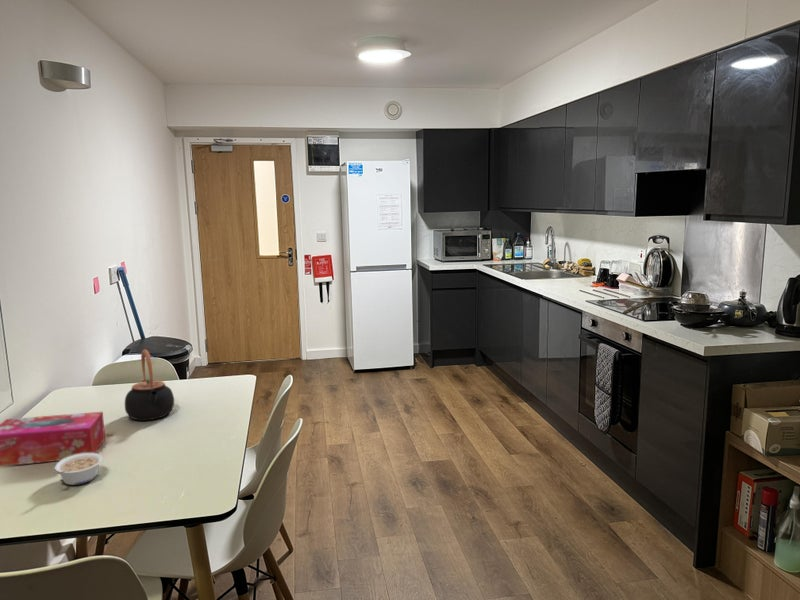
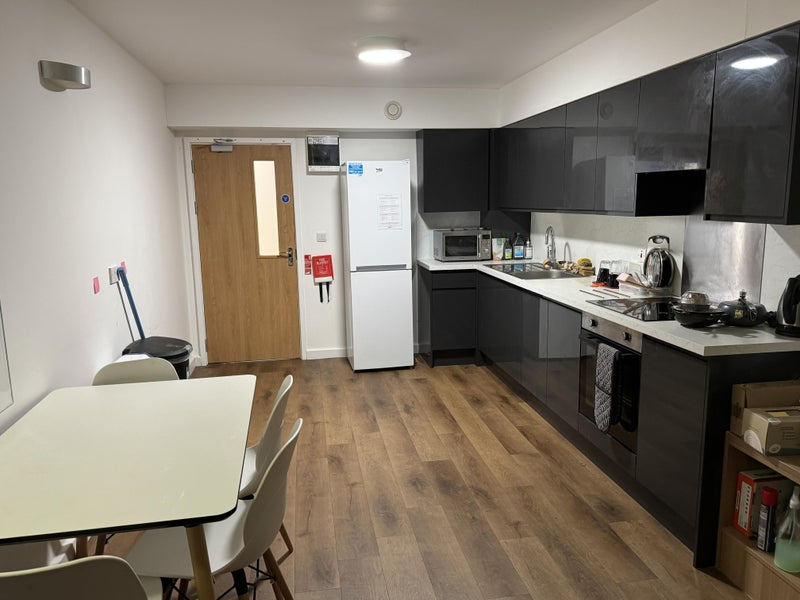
- teapot [124,349,175,421]
- legume [54,452,104,486]
- tissue box [0,411,106,467]
